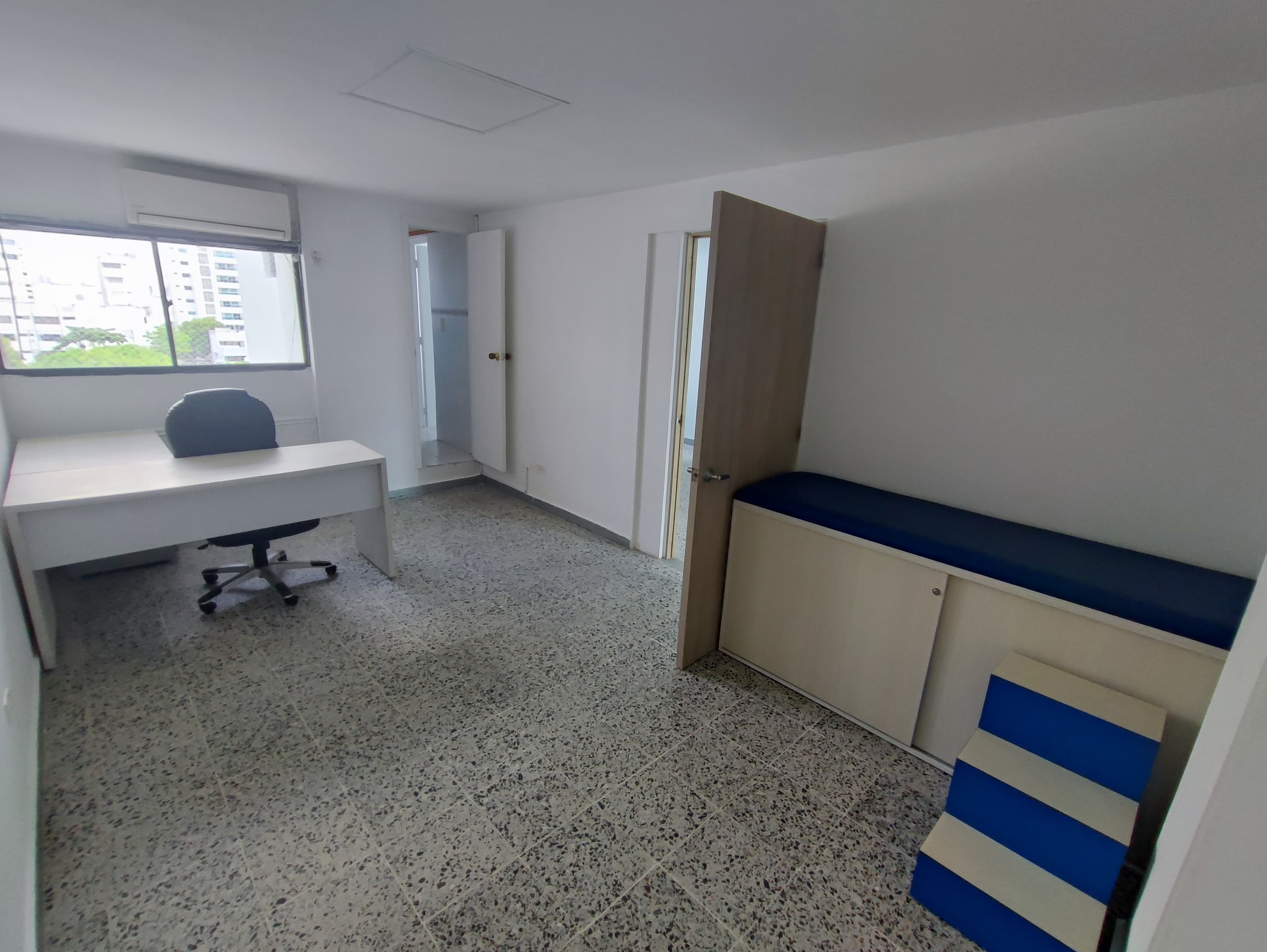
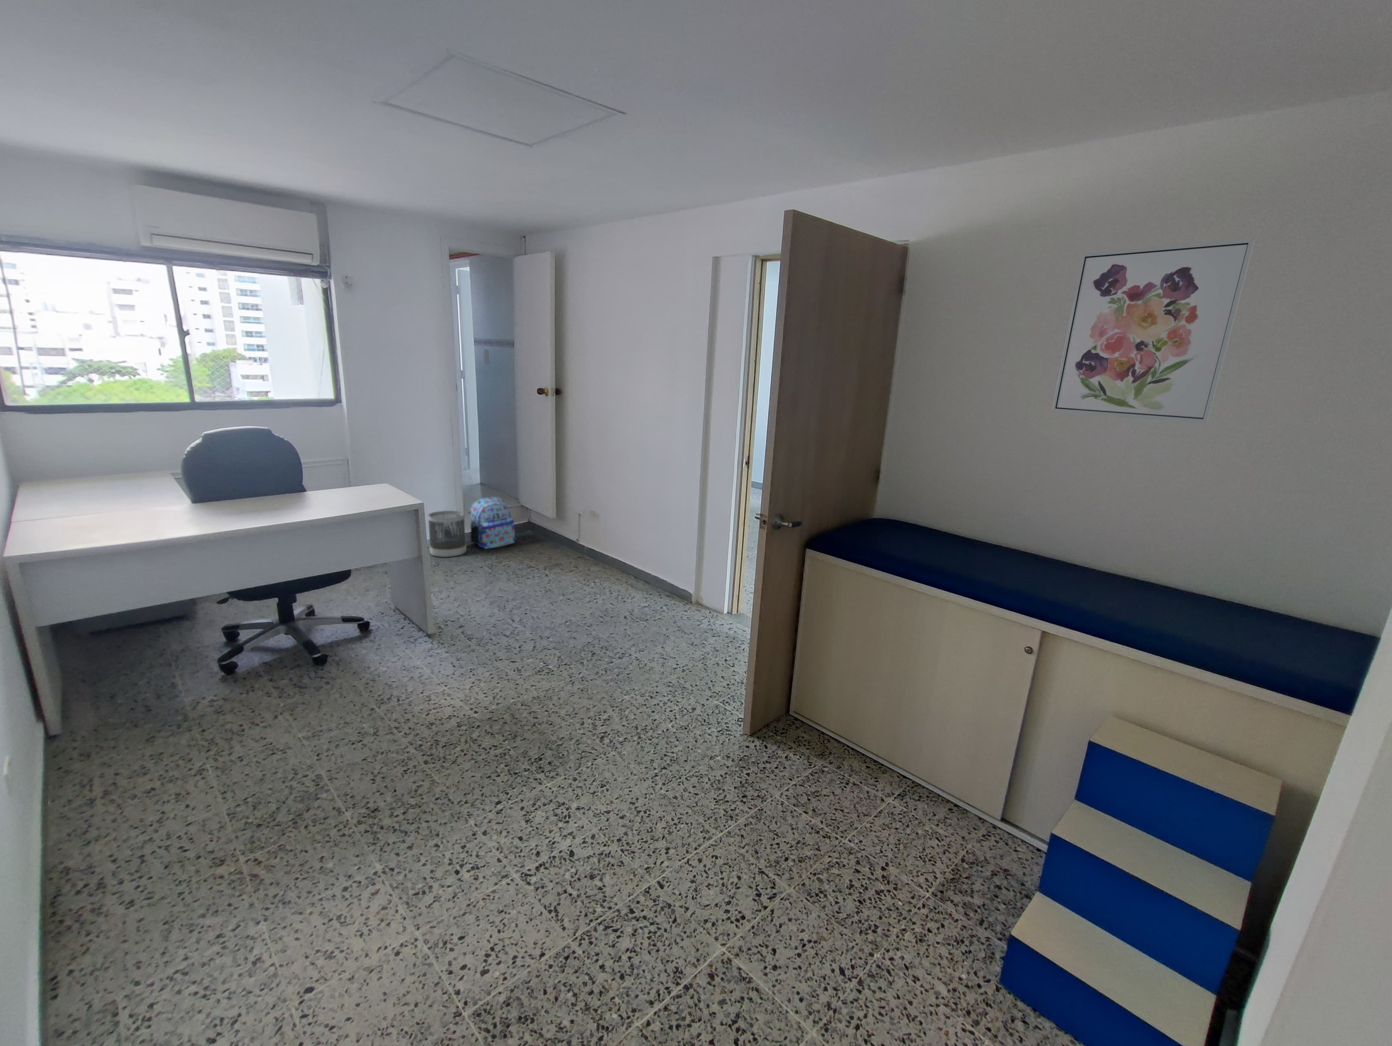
+ wall art [1051,237,1256,424]
+ wastebasket [427,510,467,558]
+ backpack [470,497,516,549]
